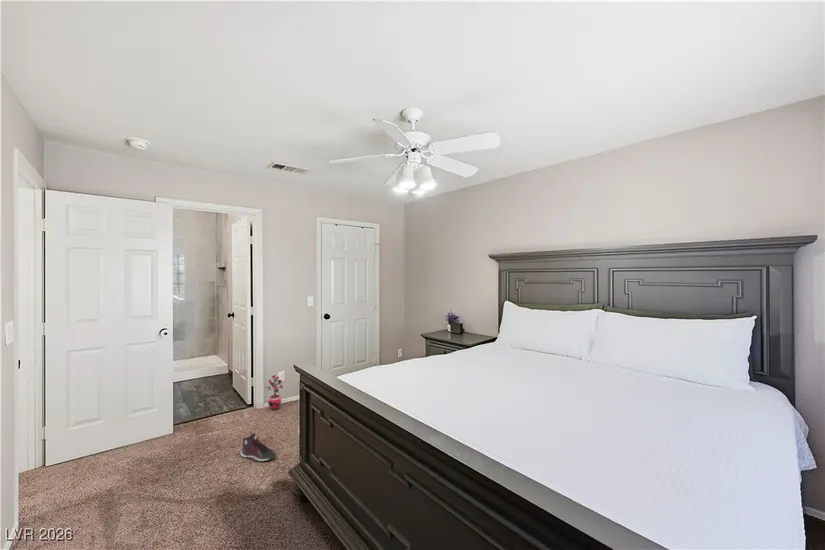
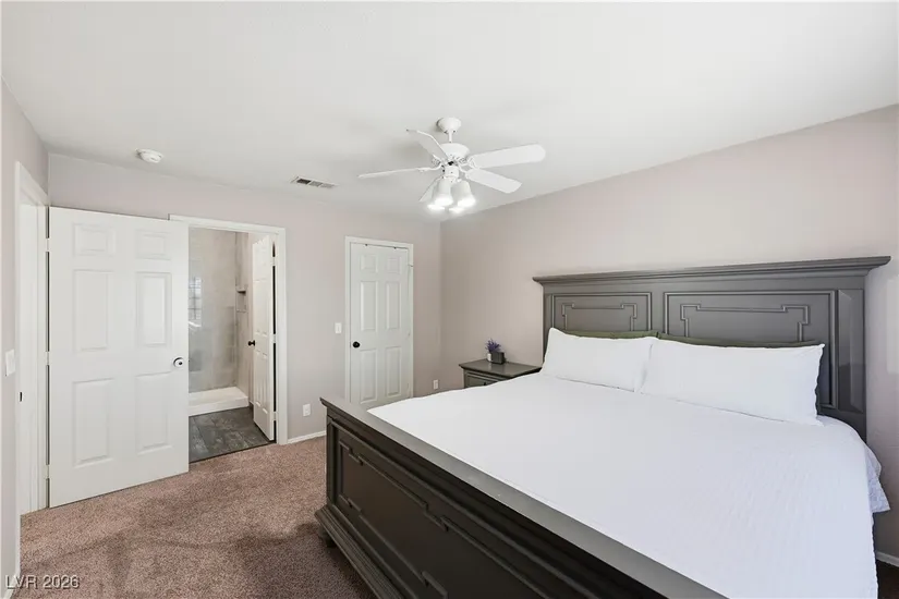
- sneaker [240,432,277,463]
- potted plant [264,374,284,411]
